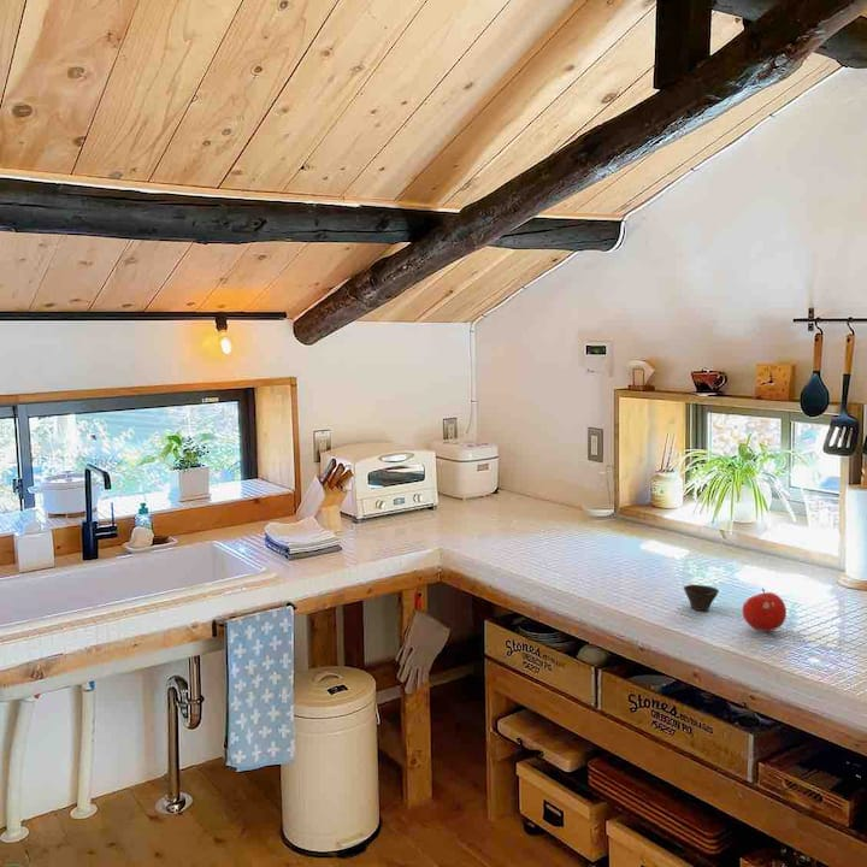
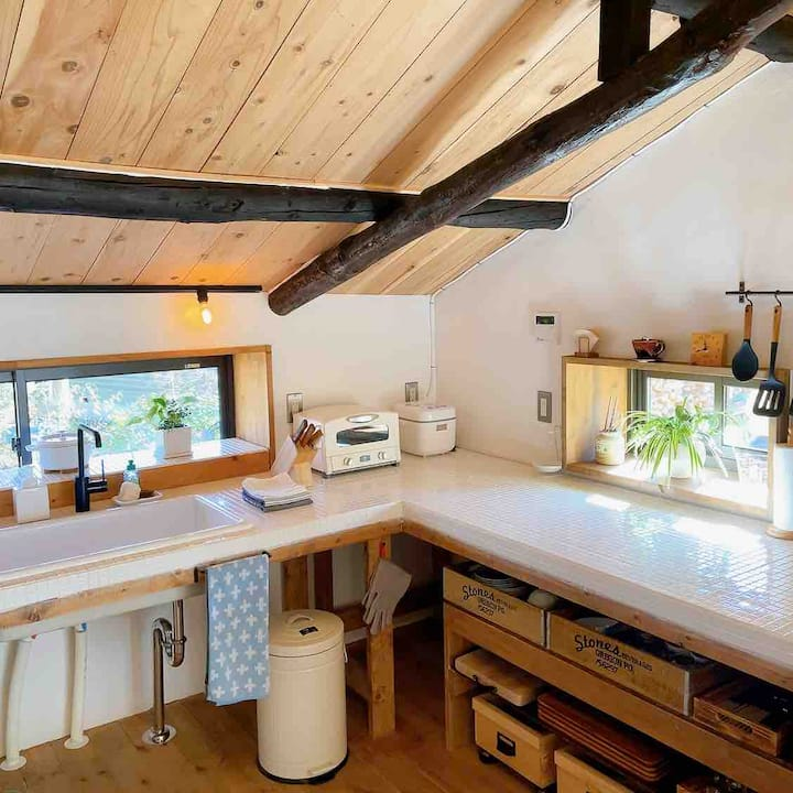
- fruit [742,588,788,632]
- cup [683,584,720,612]
